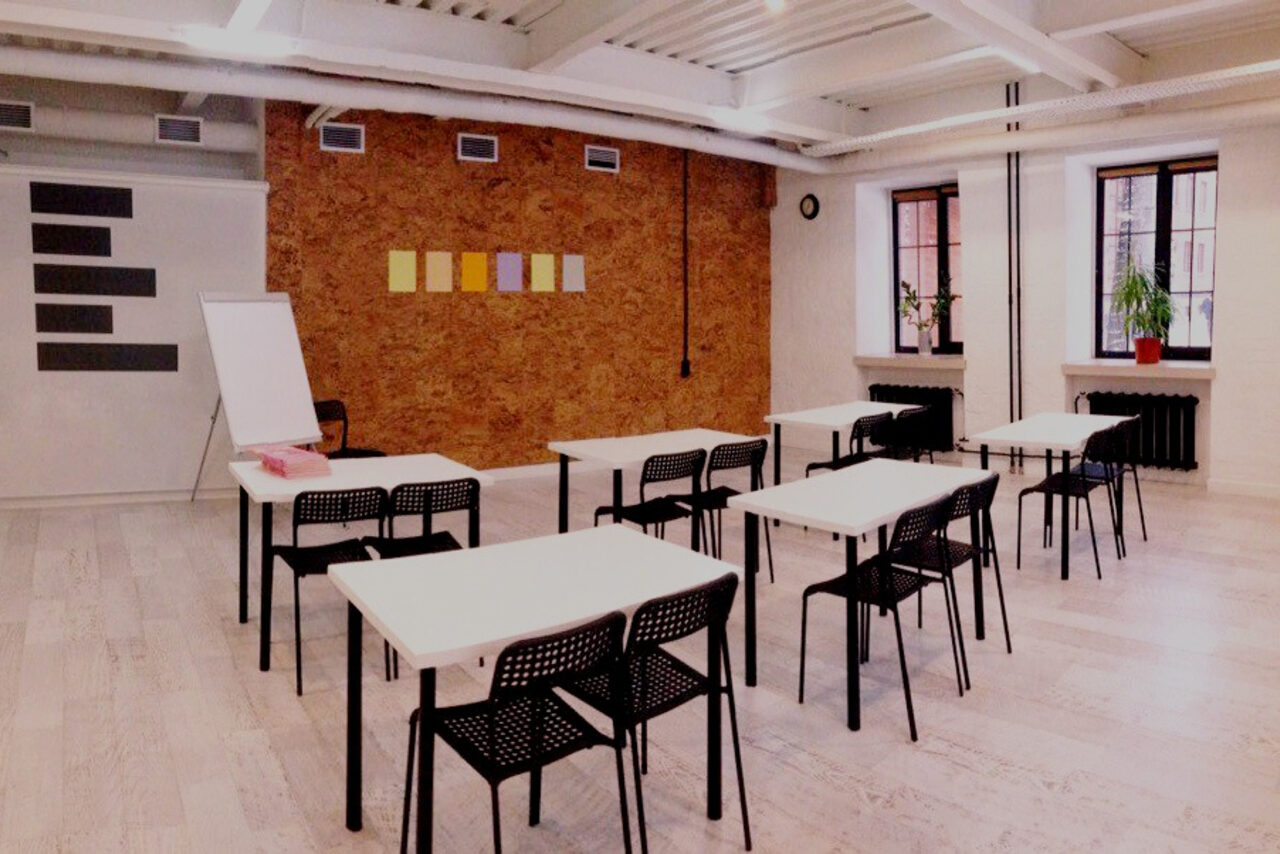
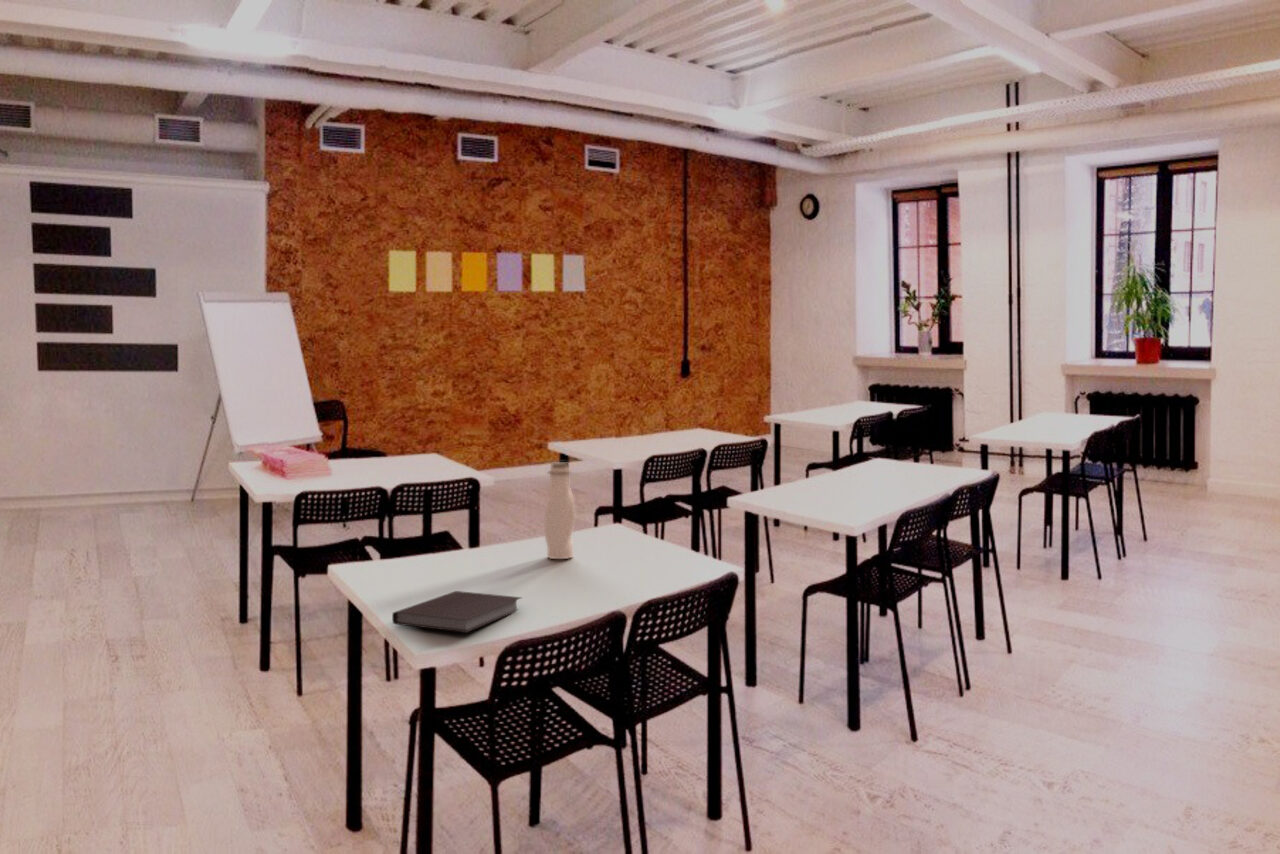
+ water bottle [543,461,576,560]
+ notebook [391,590,523,634]
